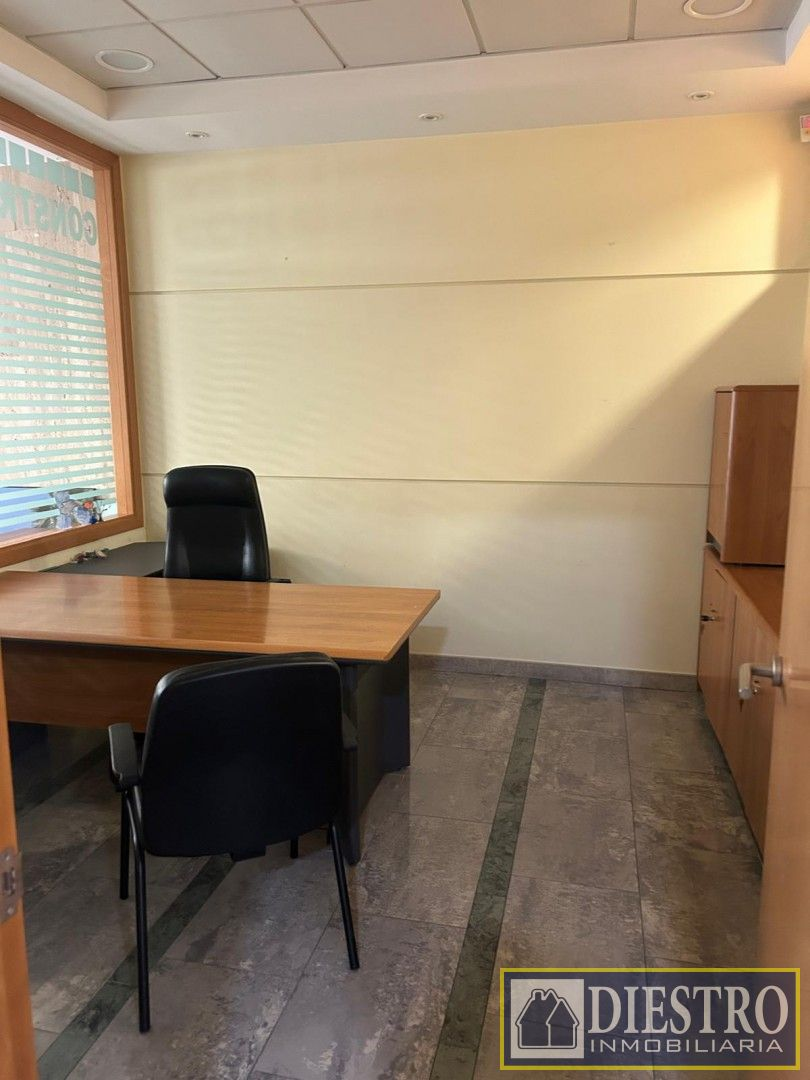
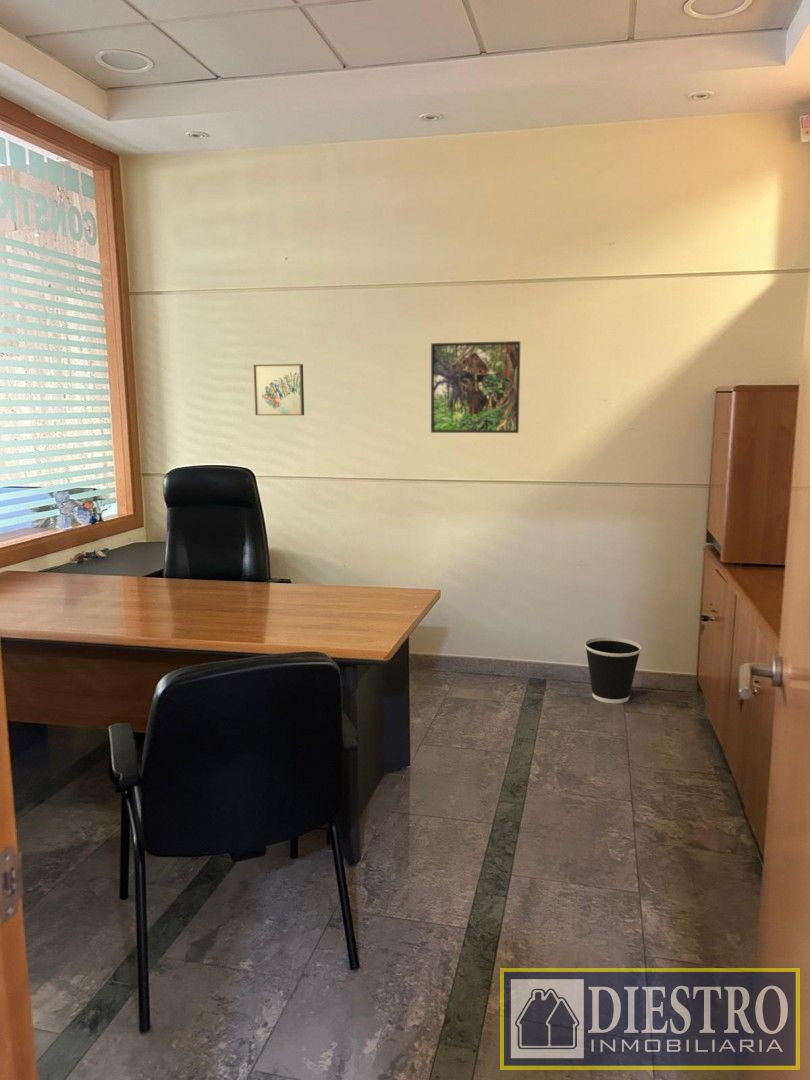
+ wall art [253,363,305,416]
+ wastebasket [584,636,642,704]
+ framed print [430,340,521,434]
